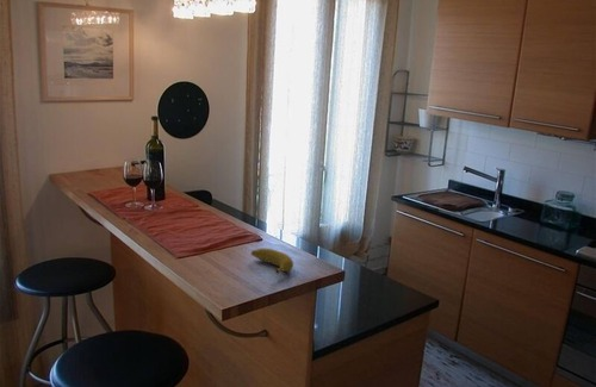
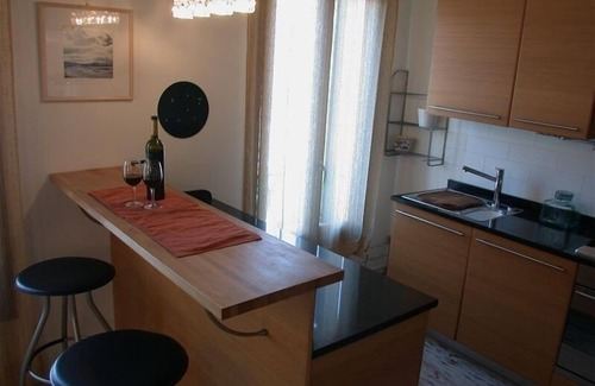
- banana [250,246,294,275]
